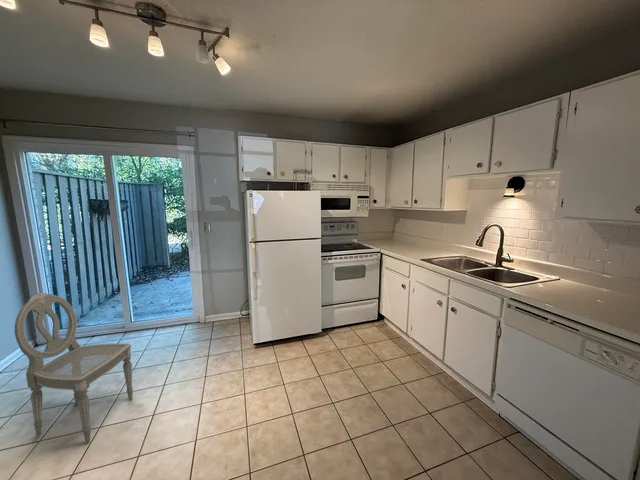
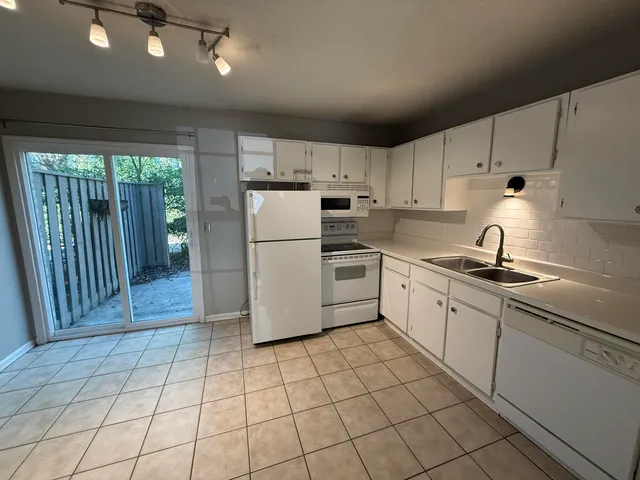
- dining chair [14,292,134,444]
